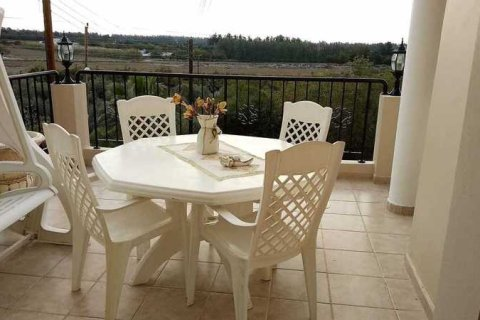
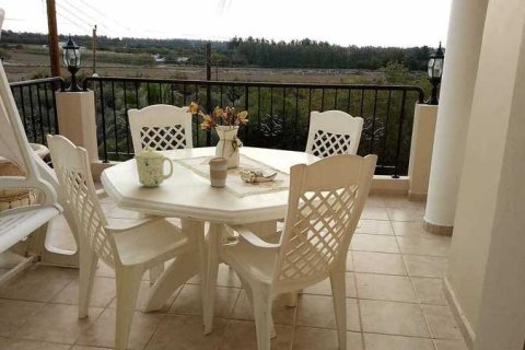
+ coffee cup [208,156,230,188]
+ mug [132,147,174,188]
